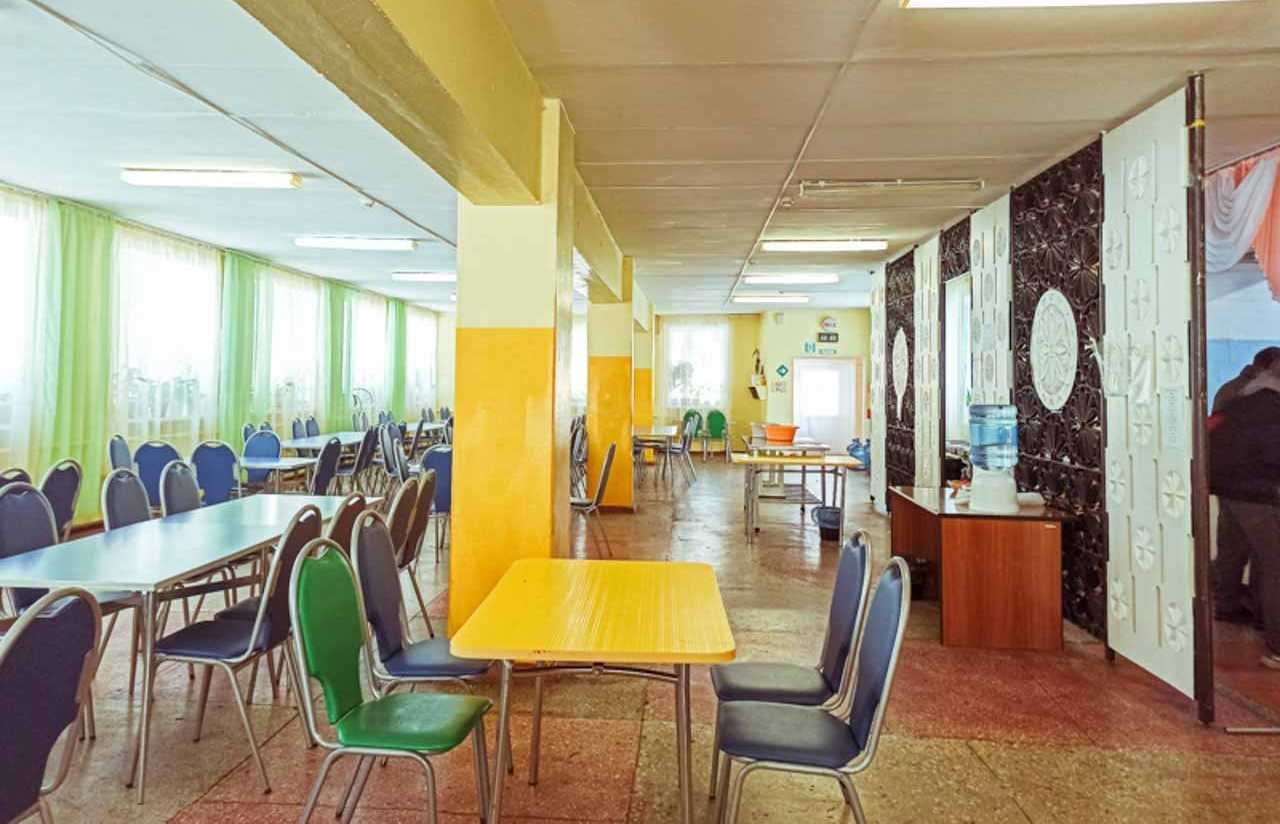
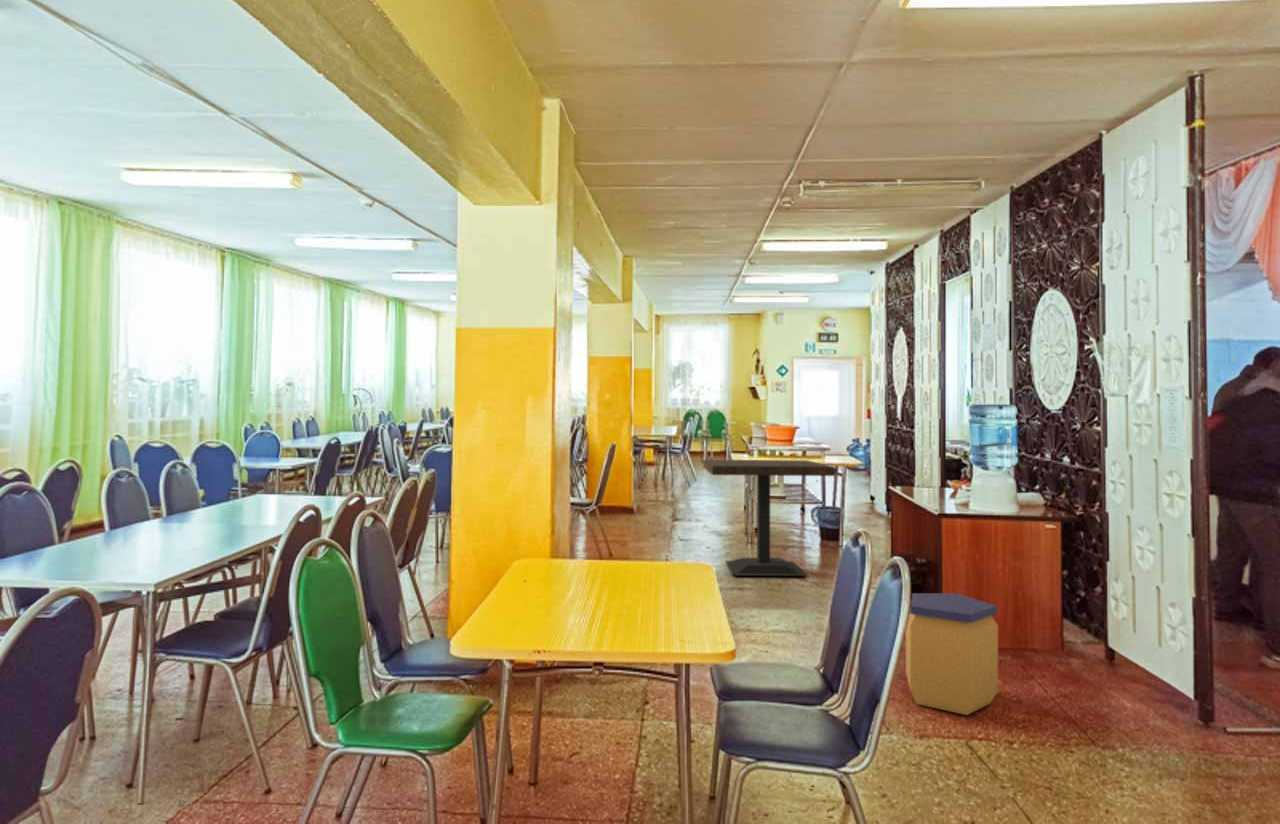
+ dining table [702,459,836,577]
+ trash can [905,592,999,716]
